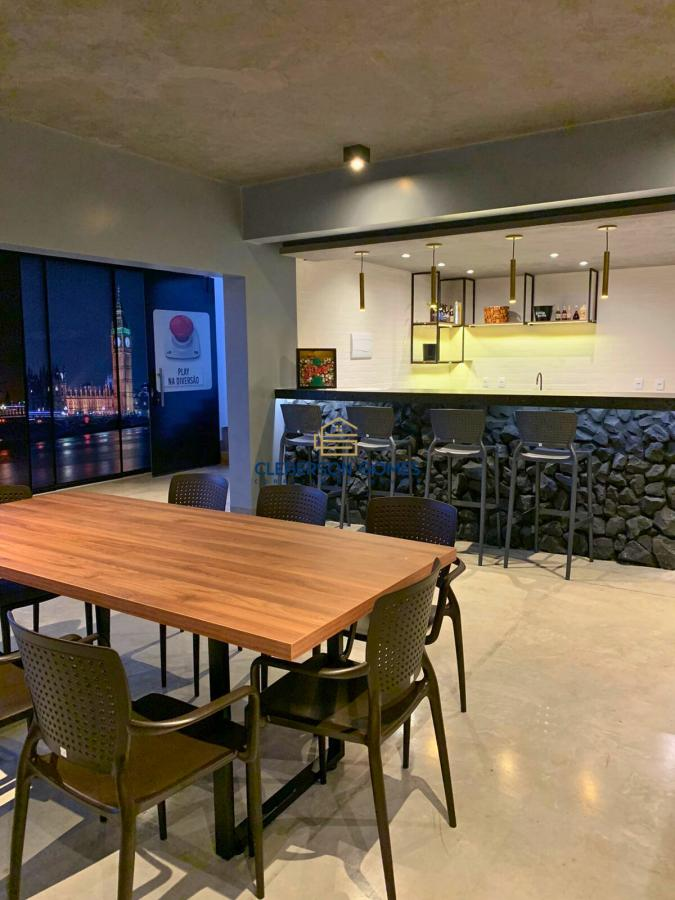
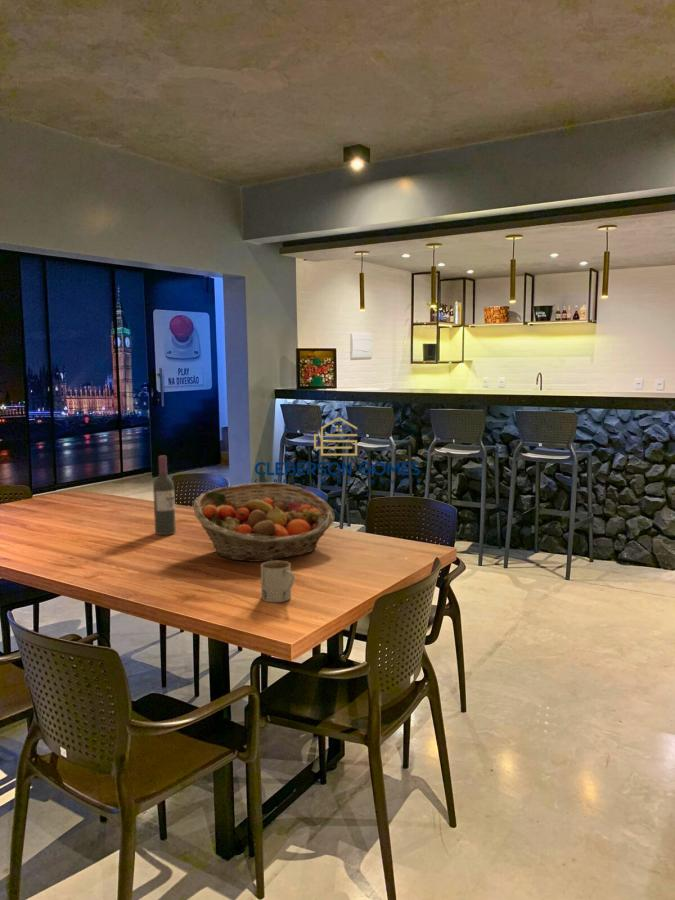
+ fruit basket [192,482,336,562]
+ wine bottle [152,455,177,536]
+ mug [260,560,296,603]
